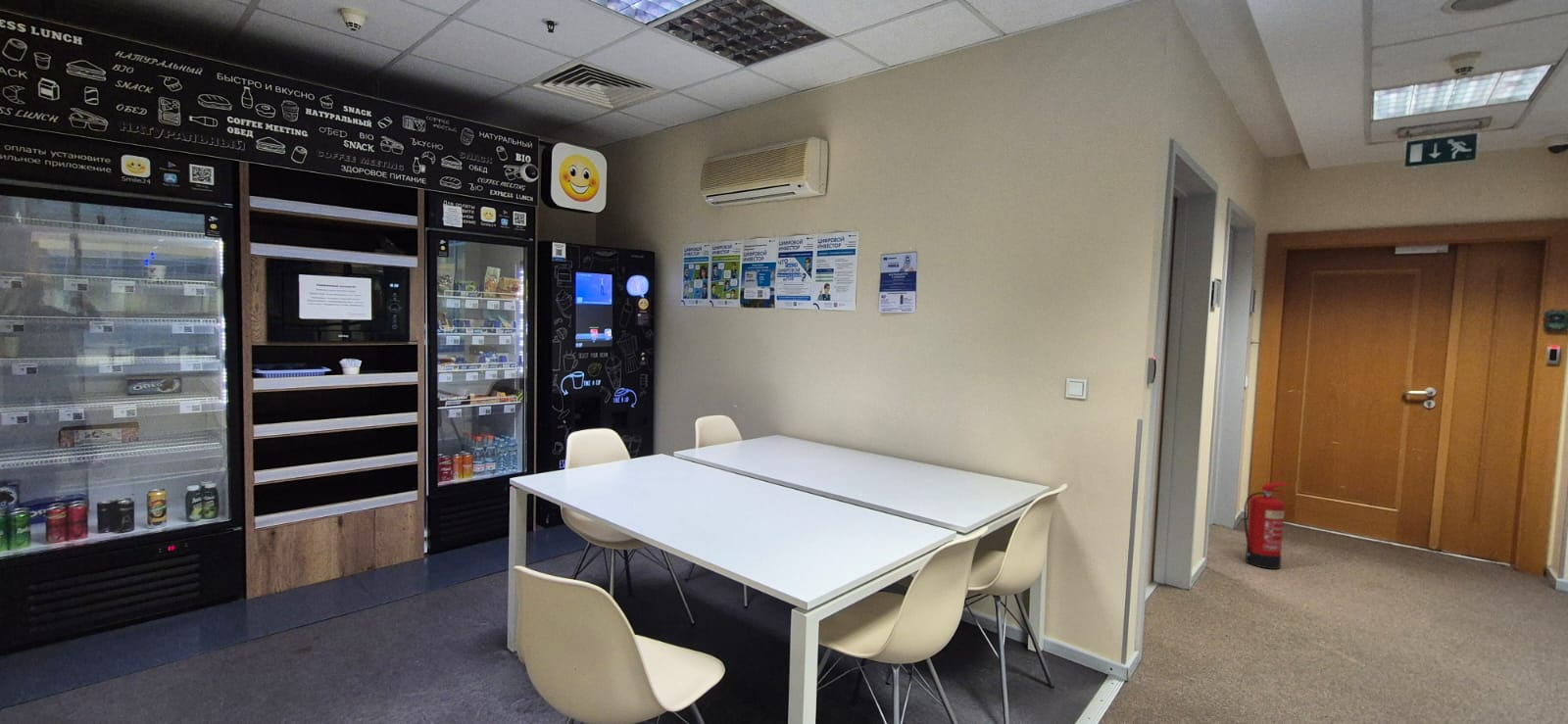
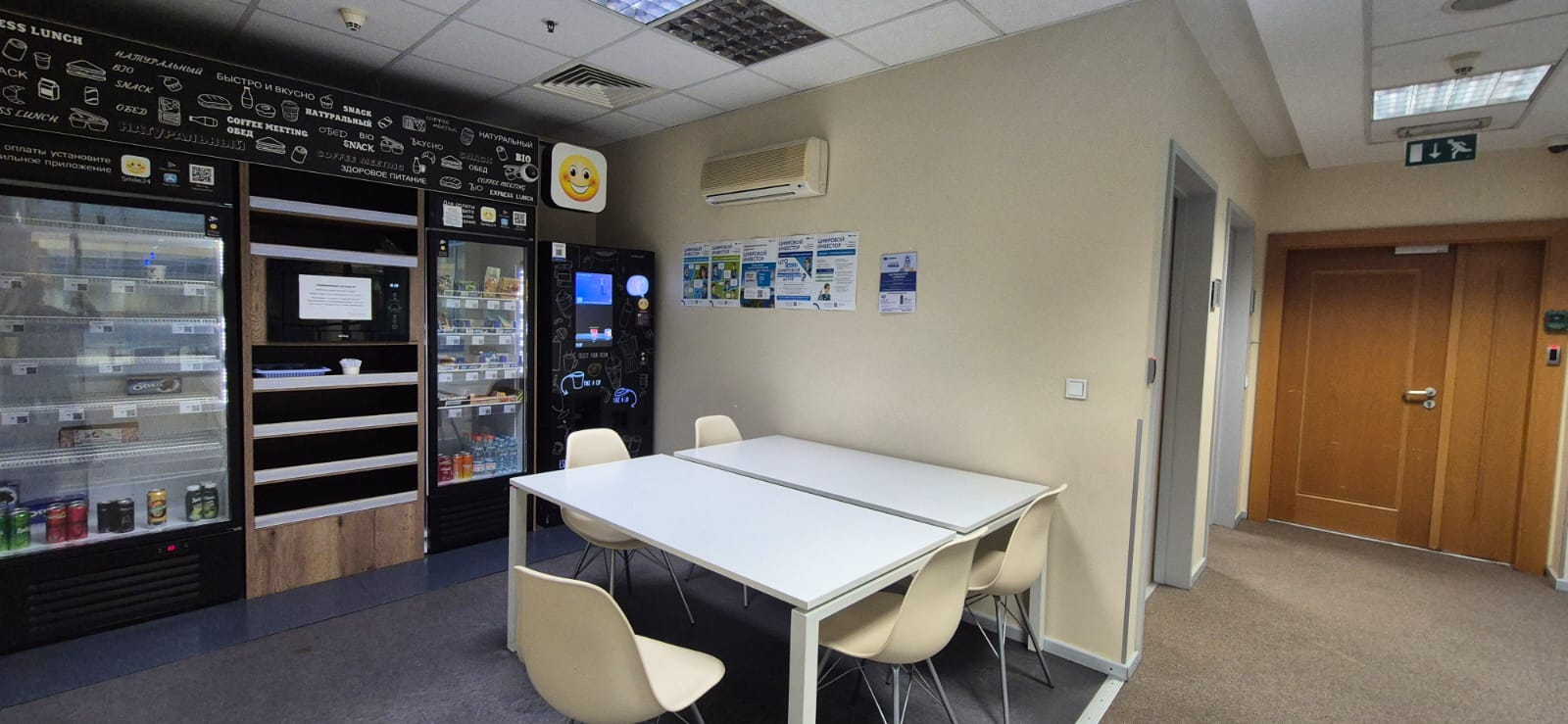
- fire extinguisher [1243,482,1291,570]
